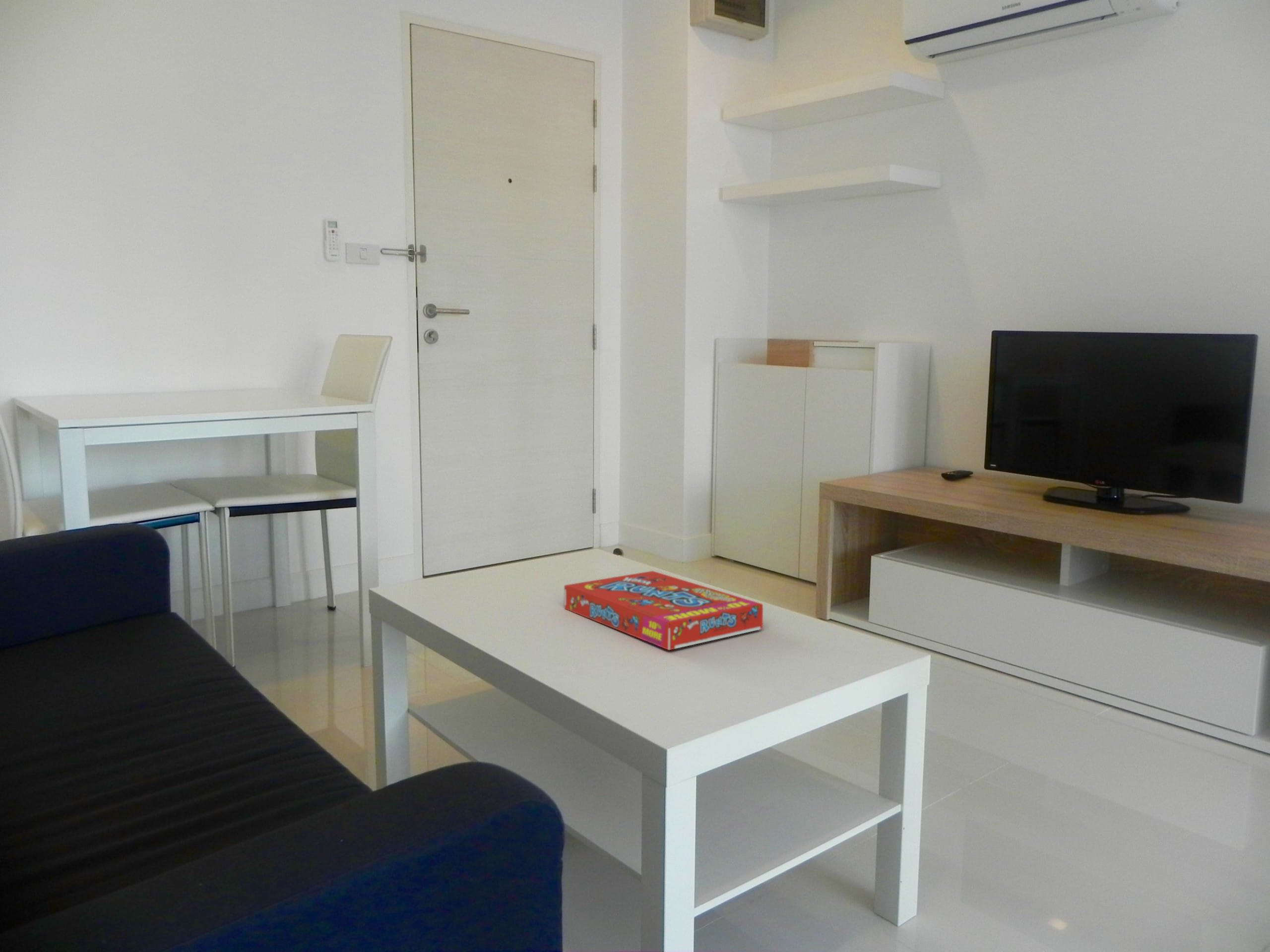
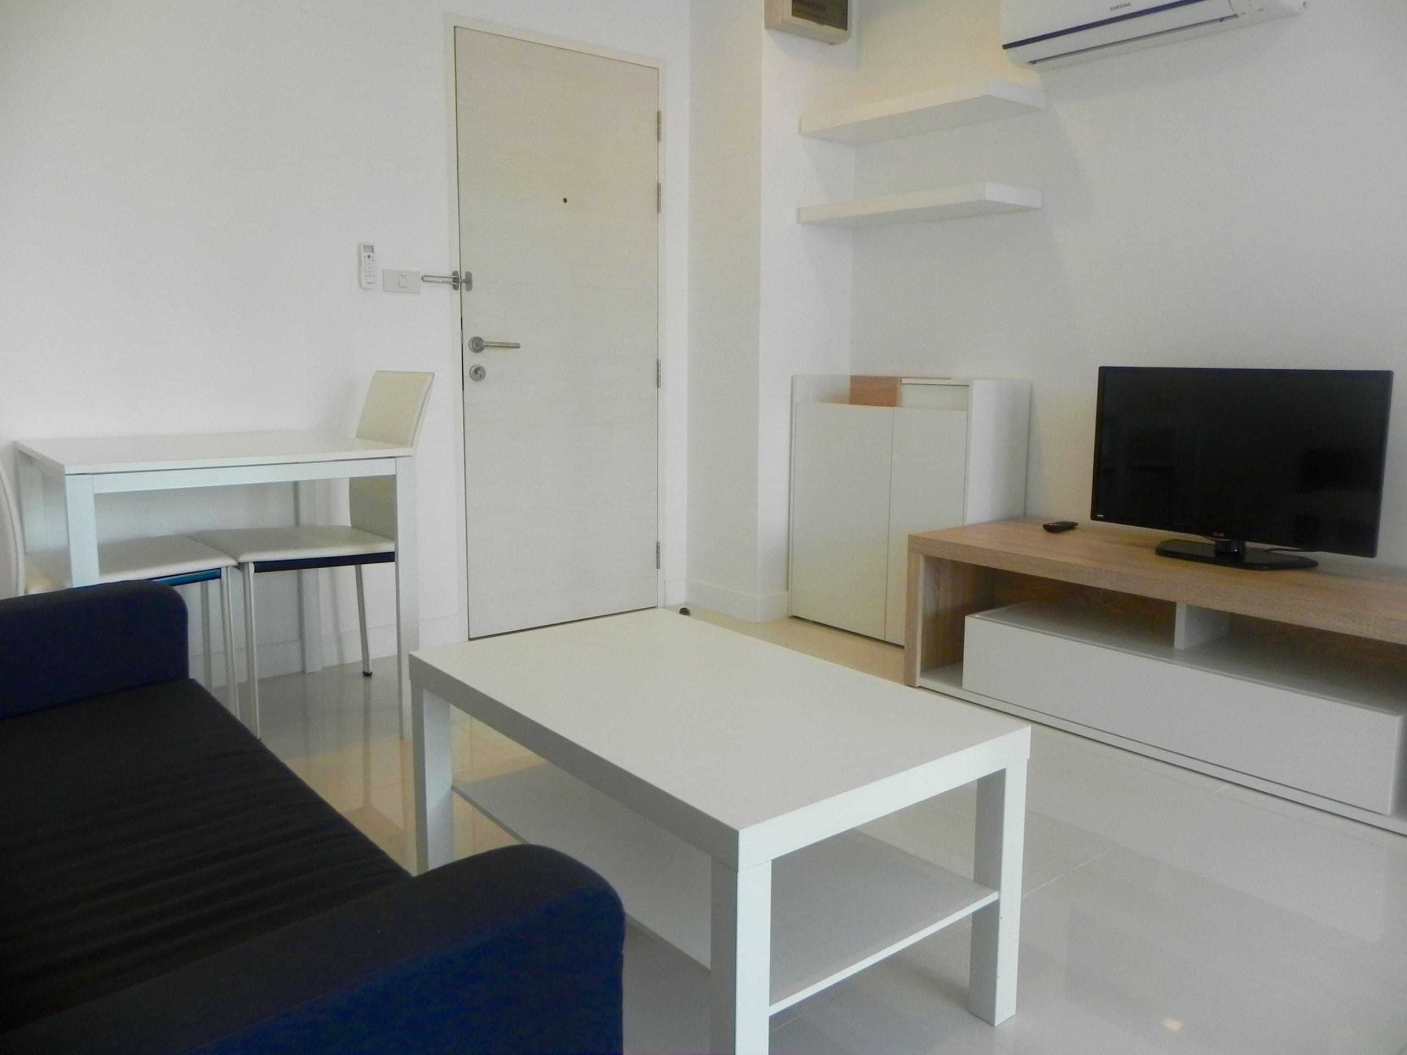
- snack box [564,570,763,651]
